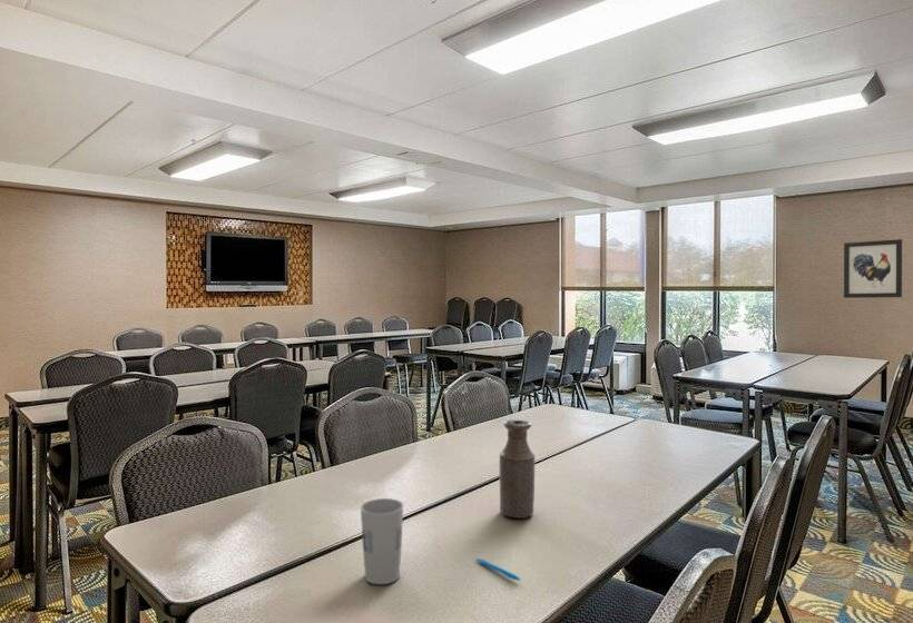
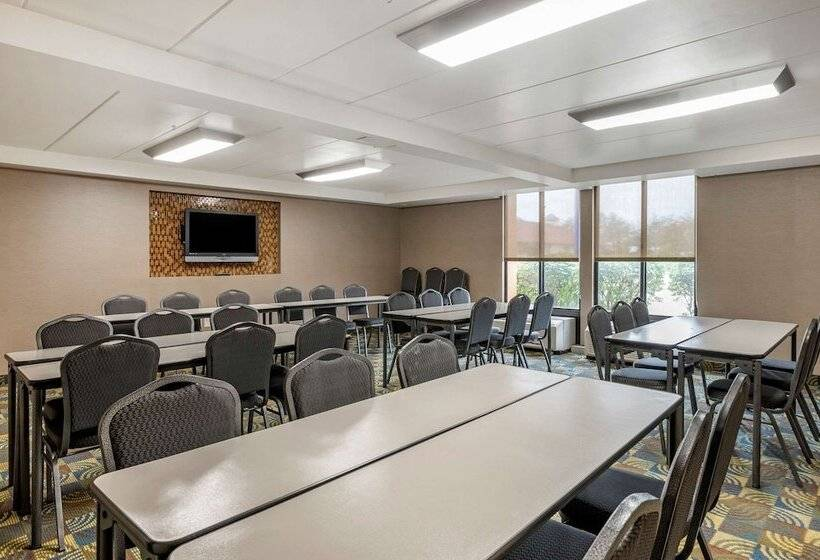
- bottle [499,419,536,520]
- pen [474,557,522,582]
- cup [359,497,405,585]
- wall art [843,238,903,299]
